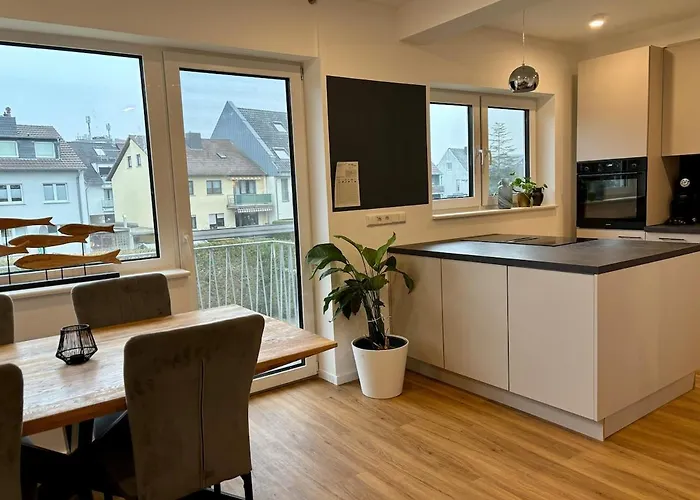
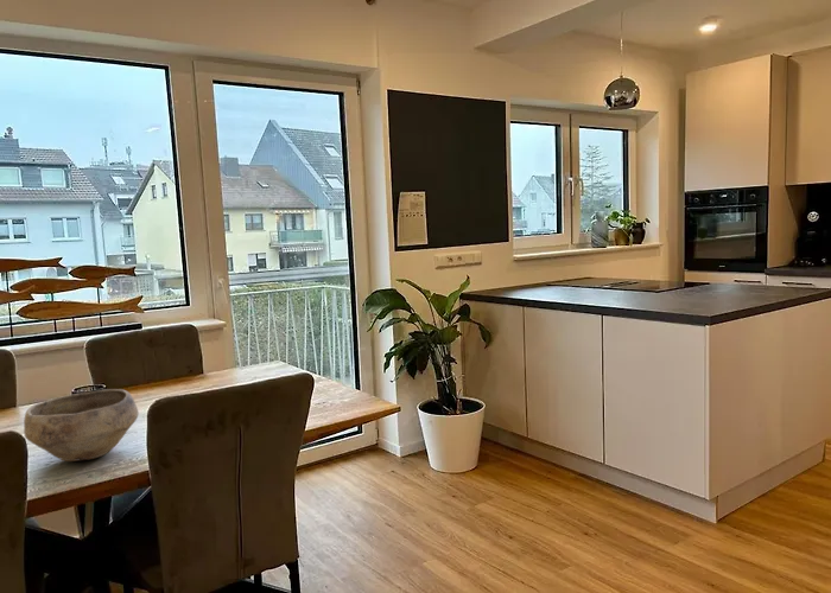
+ bowl [23,388,140,463]
